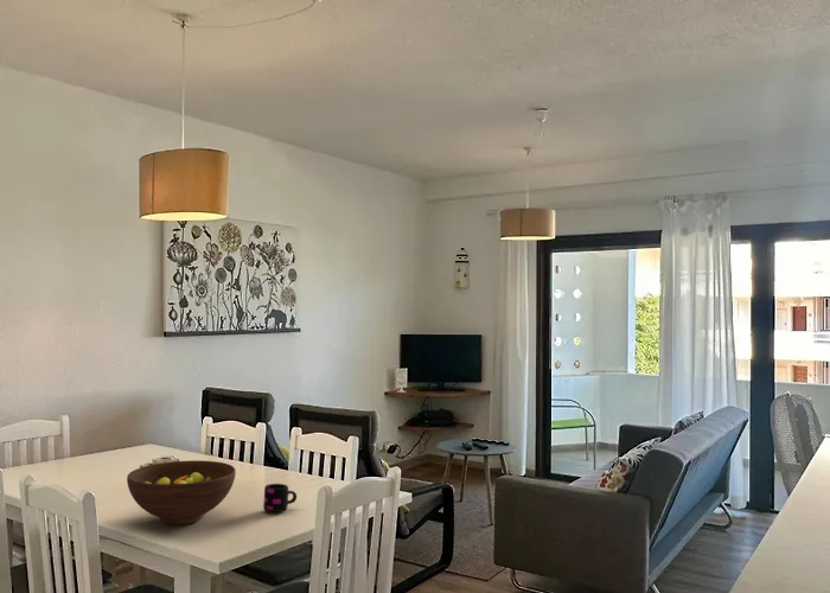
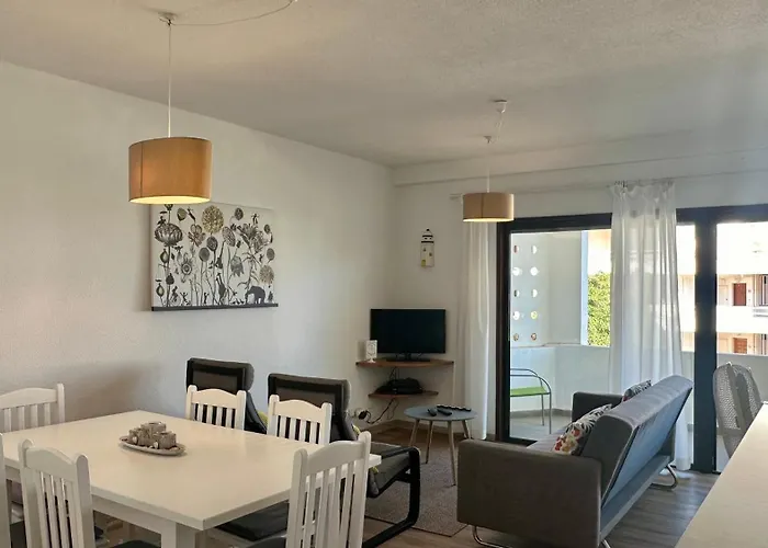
- fruit bowl [126,459,237,525]
- mug [262,483,298,514]
